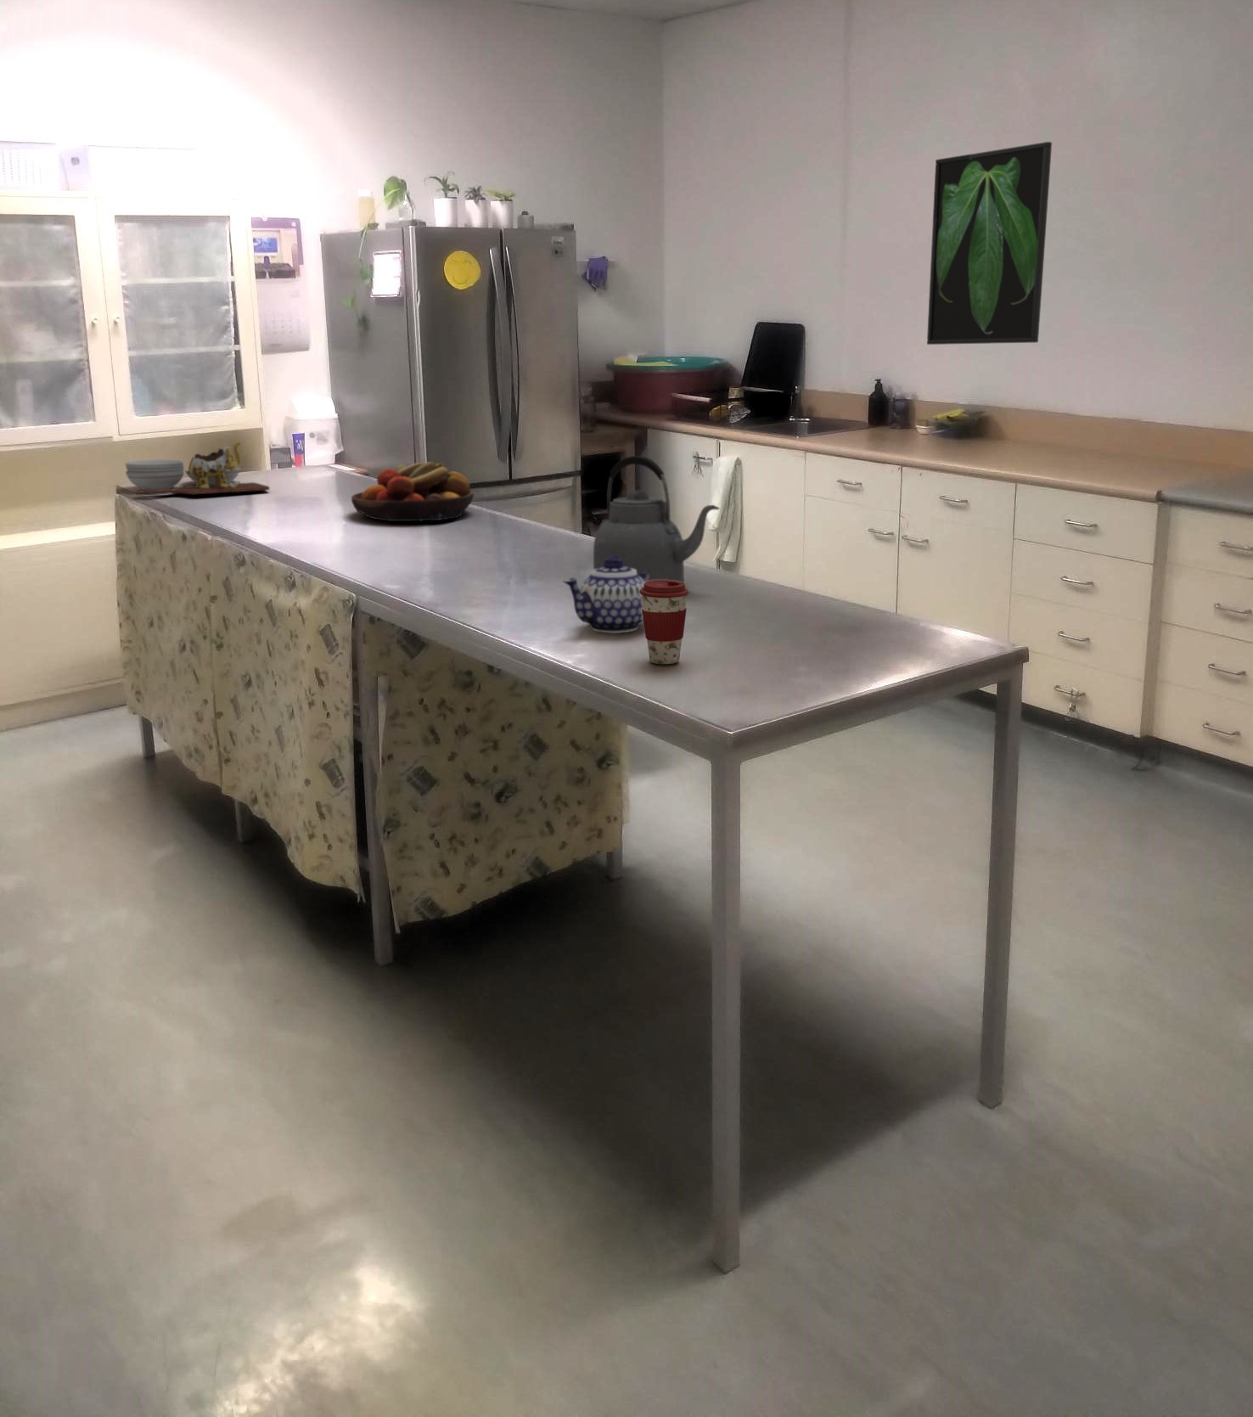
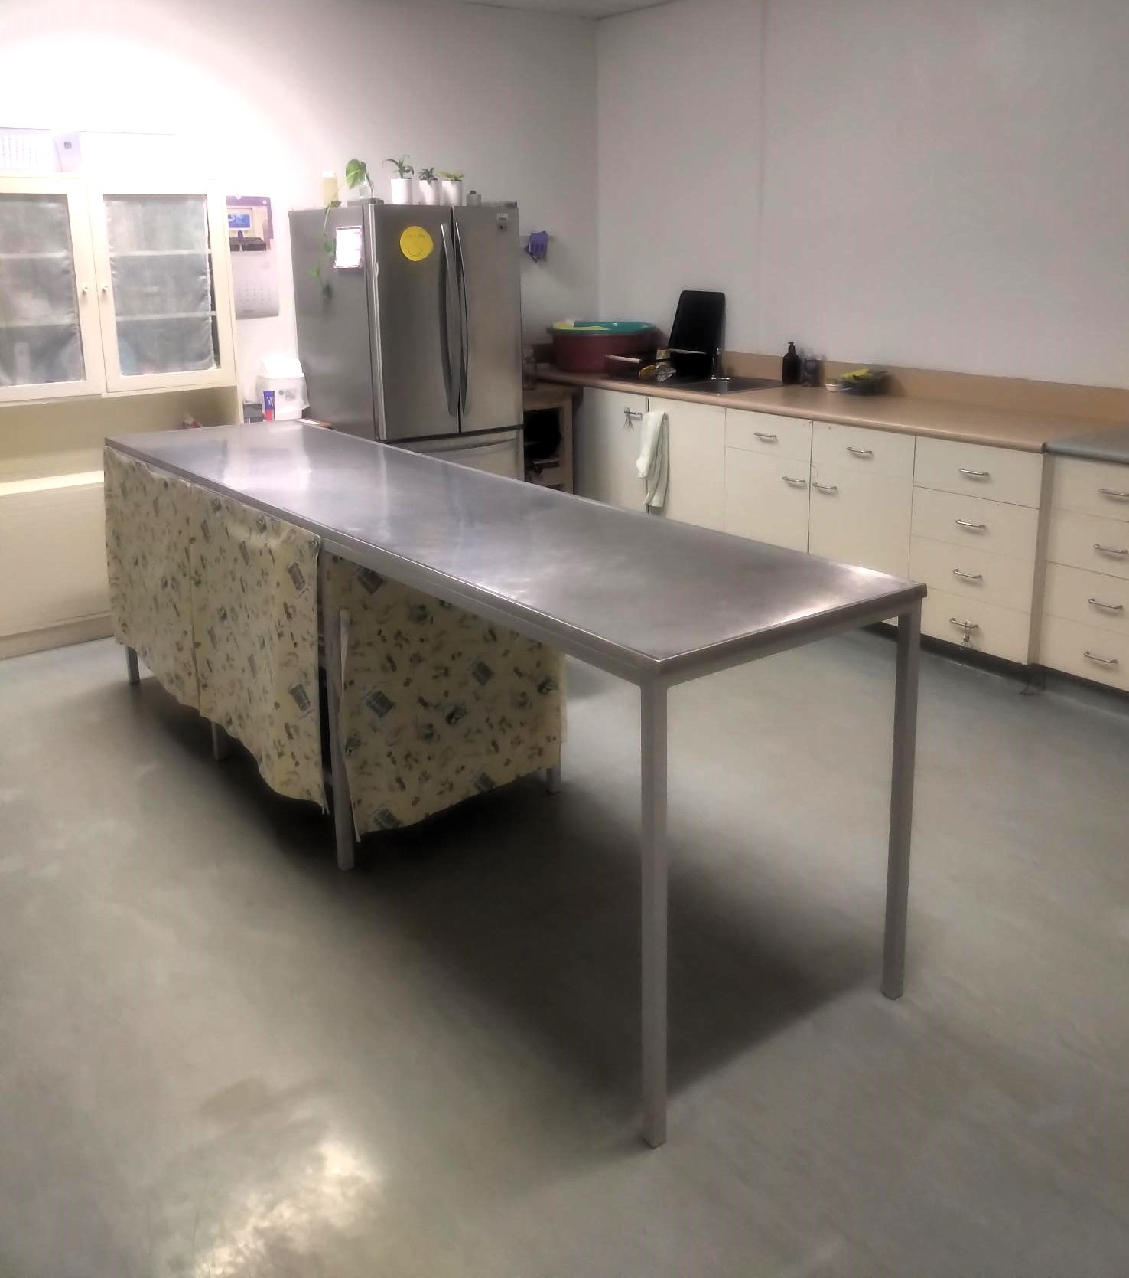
- kettle [593,455,721,583]
- teapot [562,556,651,635]
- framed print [926,141,1052,346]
- fruit bowl [351,461,474,522]
- cutting board [123,440,271,496]
- coffee cup [640,580,689,665]
